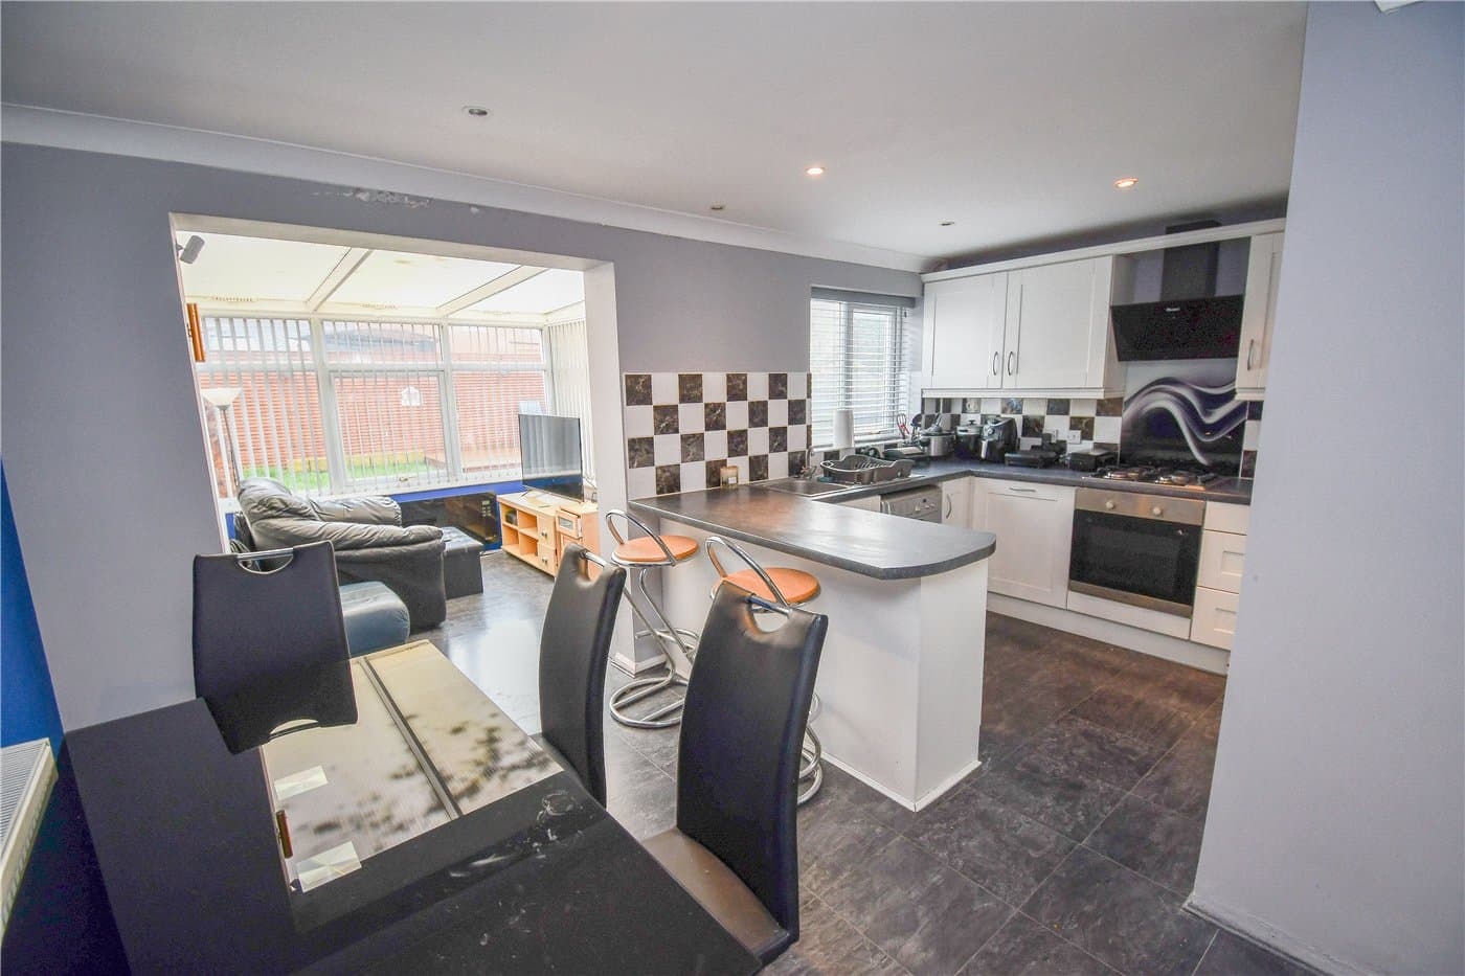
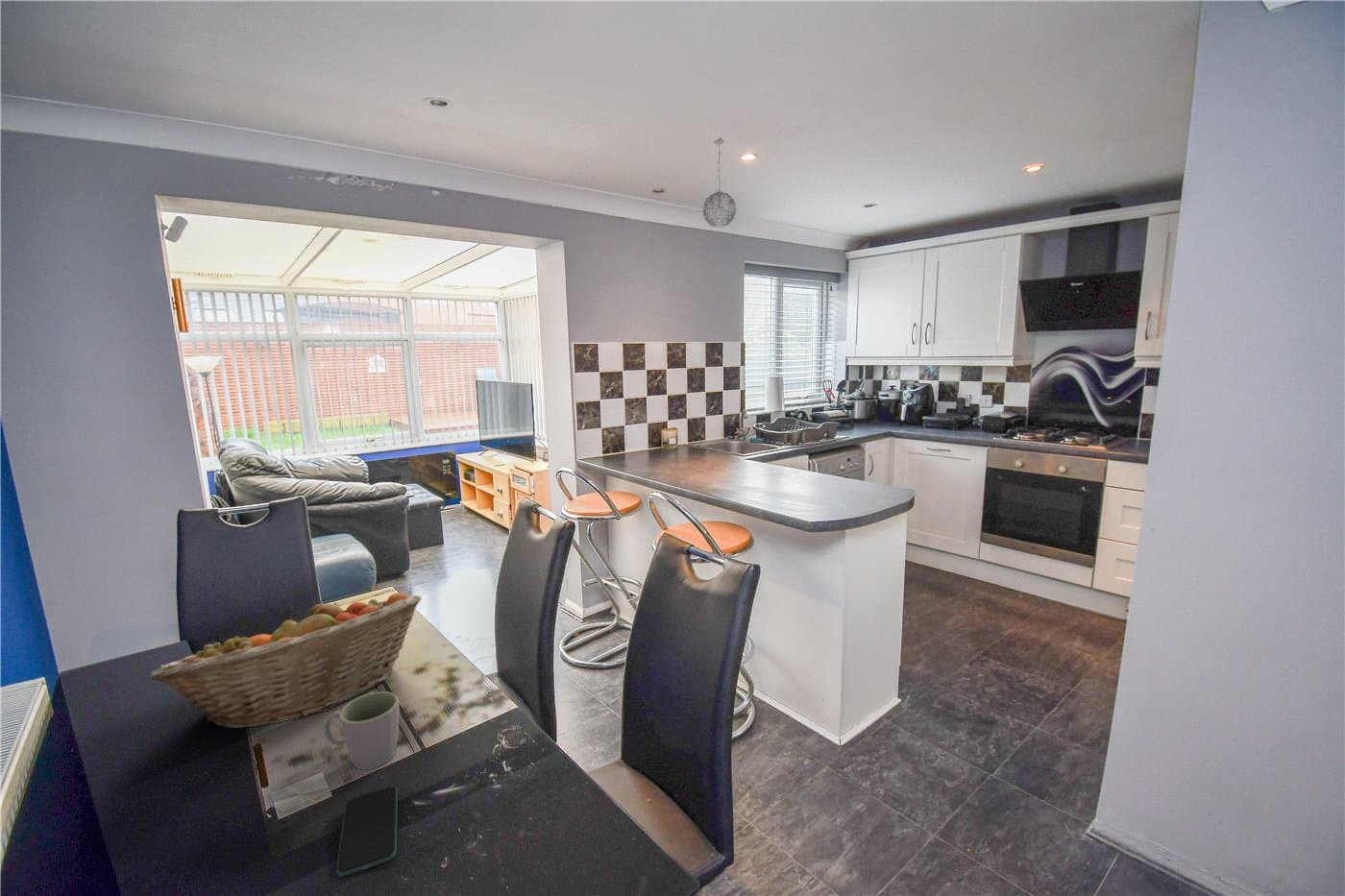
+ fruit basket [149,592,423,729]
+ pendant light [702,136,737,229]
+ smartphone [335,786,399,878]
+ mug [323,690,401,771]
